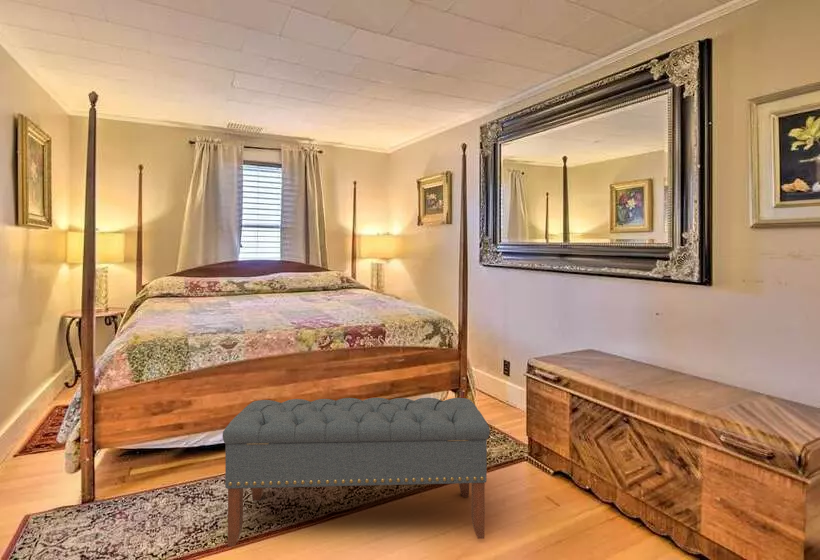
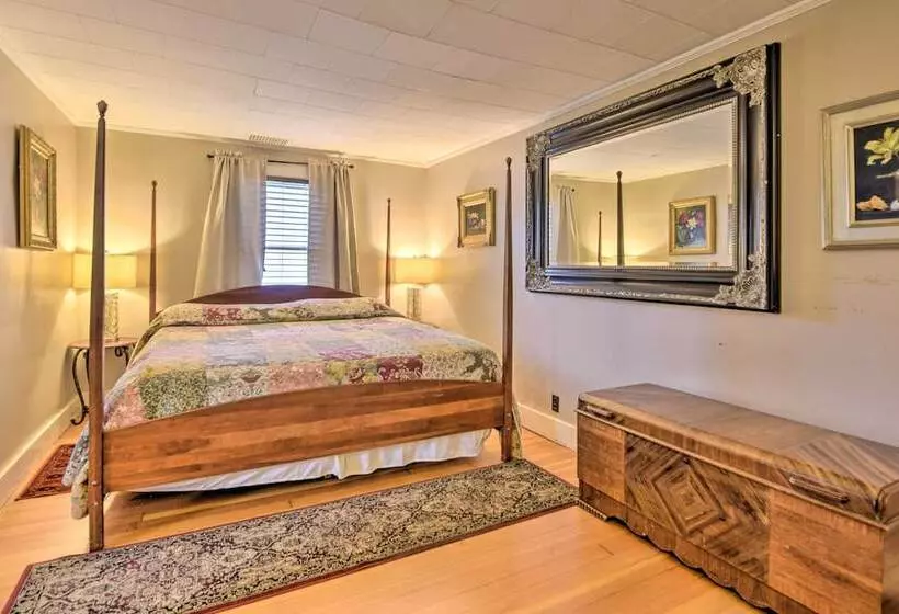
- bench [222,397,491,547]
